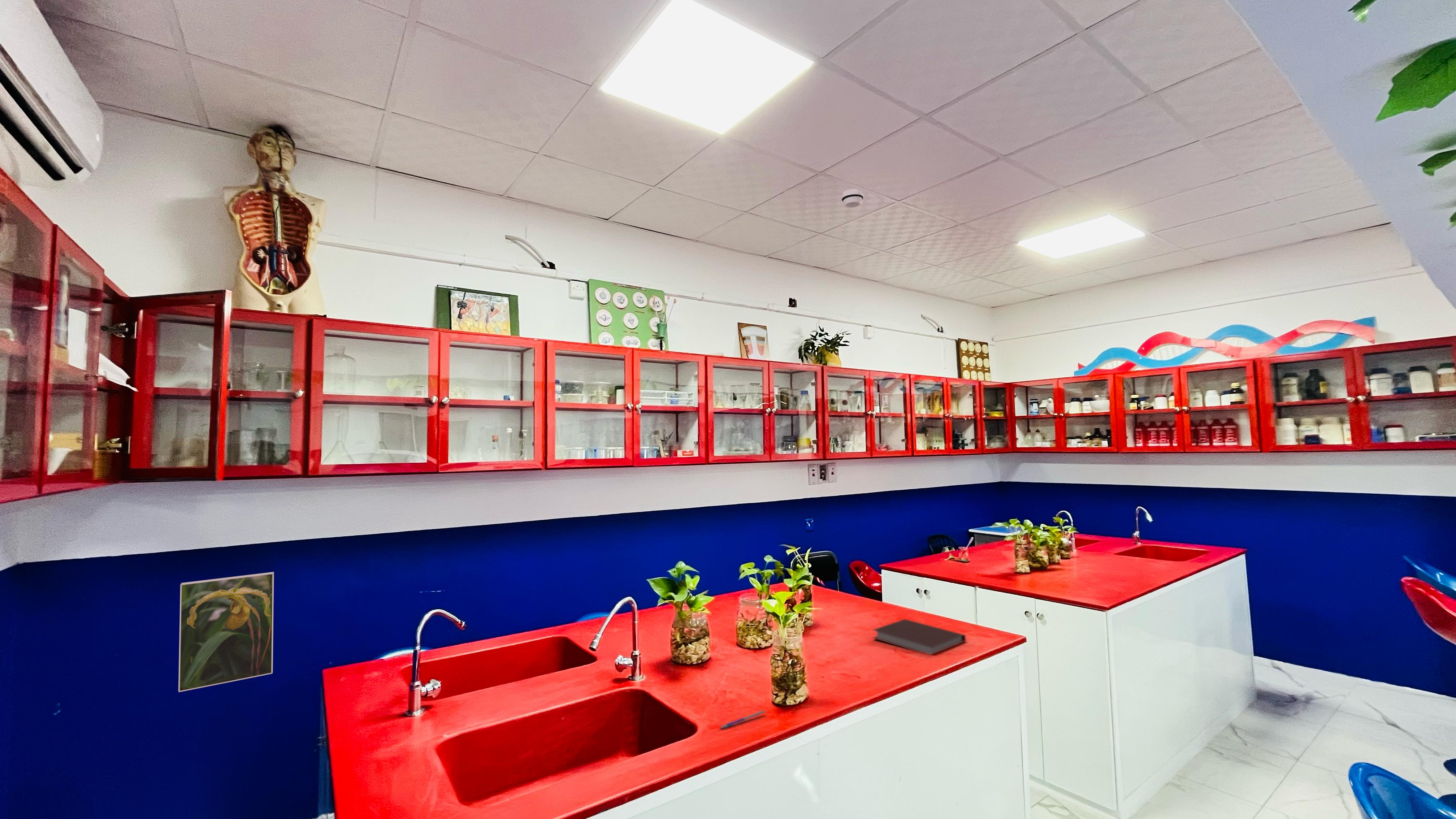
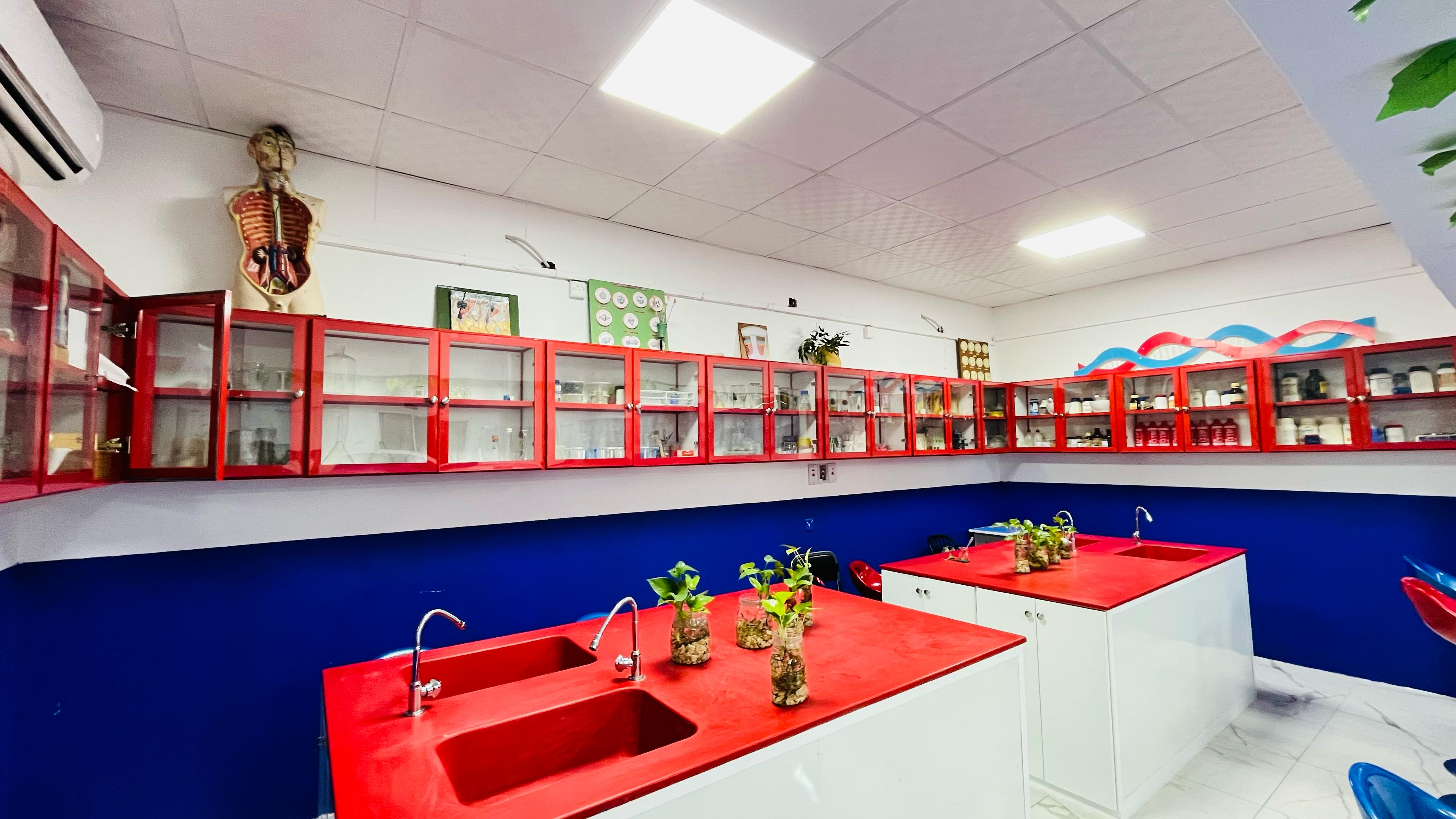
- notebook [872,619,966,655]
- smoke detector [841,188,864,208]
- pen [719,710,767,730]
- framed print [178,572,274,693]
